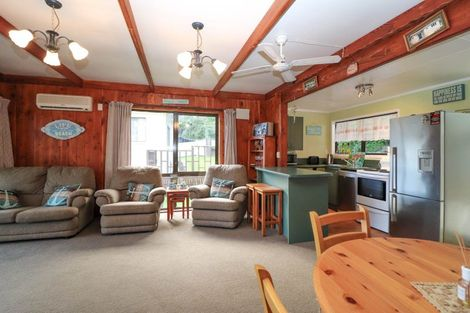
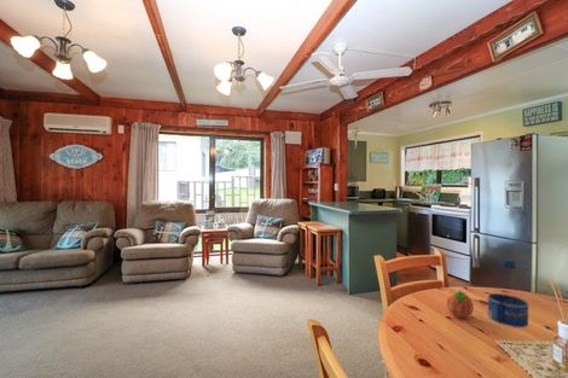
+ fruit [446,289,475,319]
+ water bottle [487,257,529,328]
